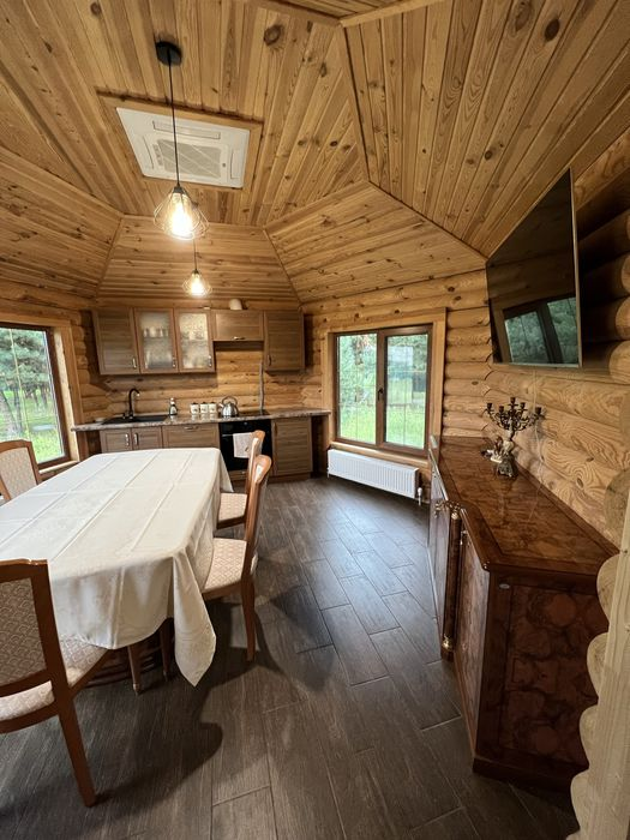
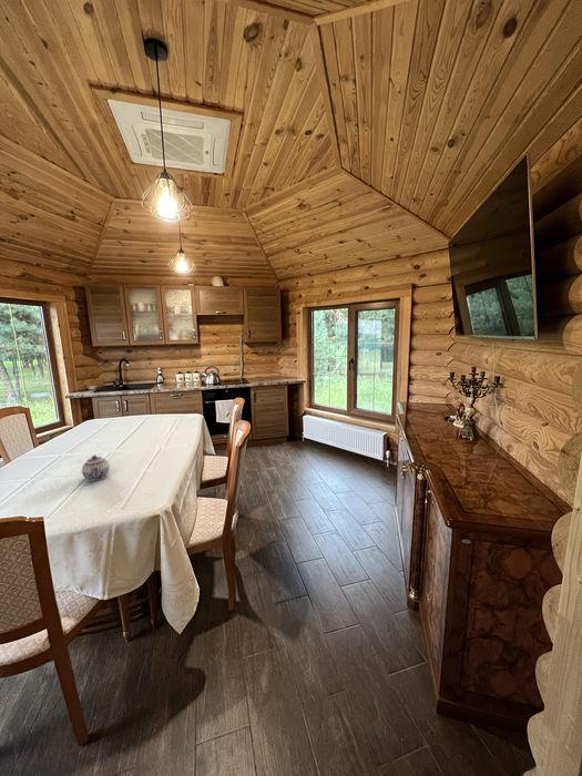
+ teapot [81,455,111,482]
